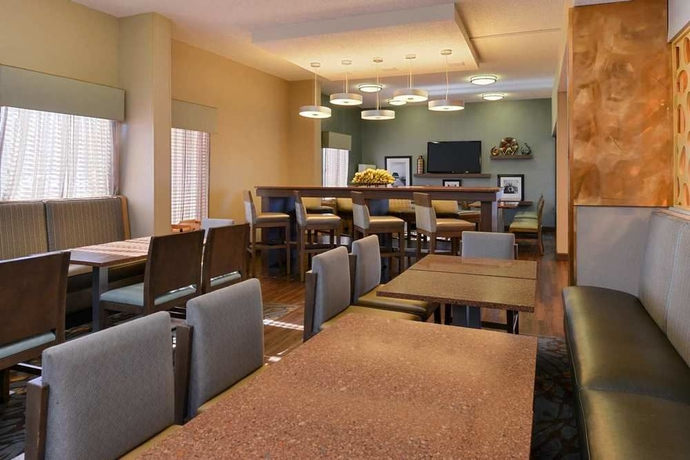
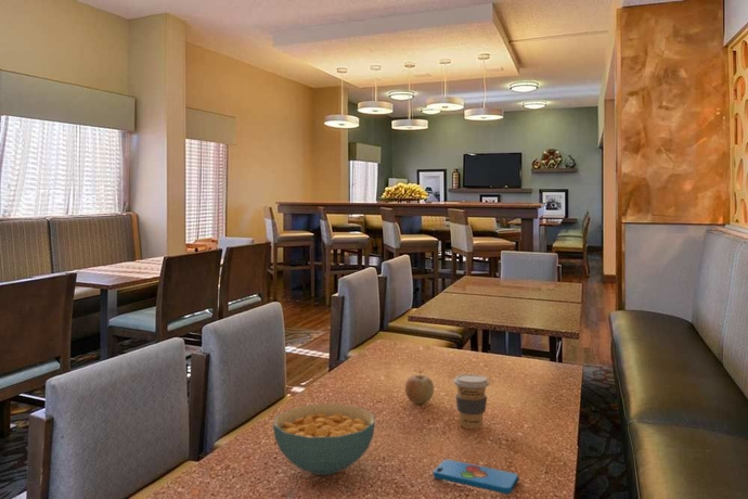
+ smartphone [433,459,519,495]
+ fruit [404,370,435,405]
+ coffee cup [452,373,490,430]
+ cereal bowl [272,402,376,476]
